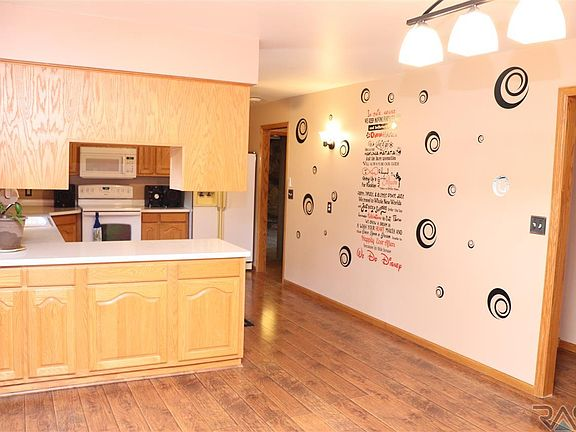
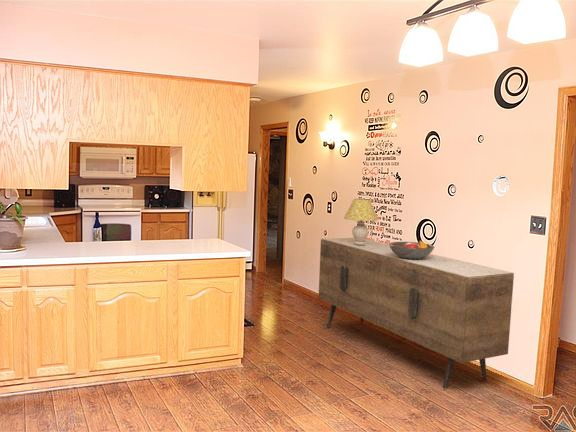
+ fruit bowl [388,239,436,259]
+ table lamp [343,198,379,245]
+ sideboard [318,237,515,390]
